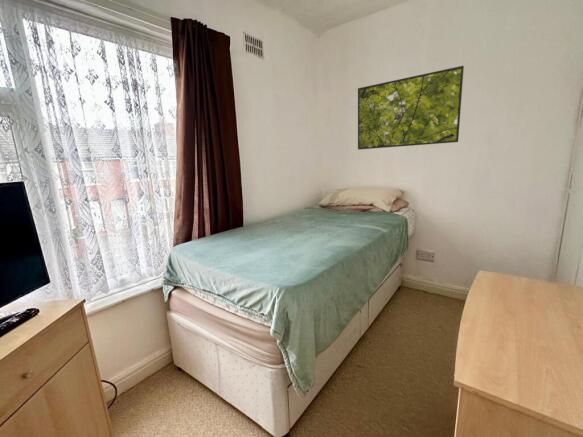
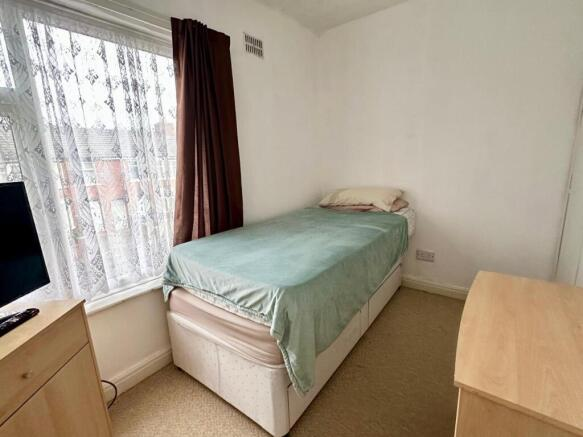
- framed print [357,65,465,150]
